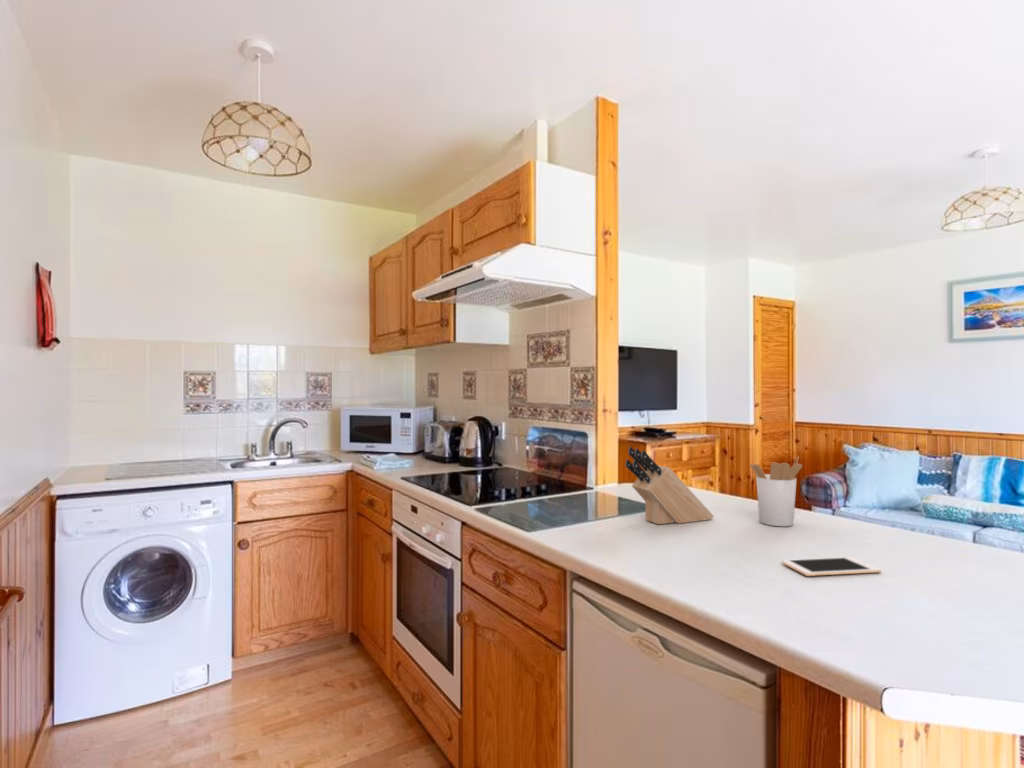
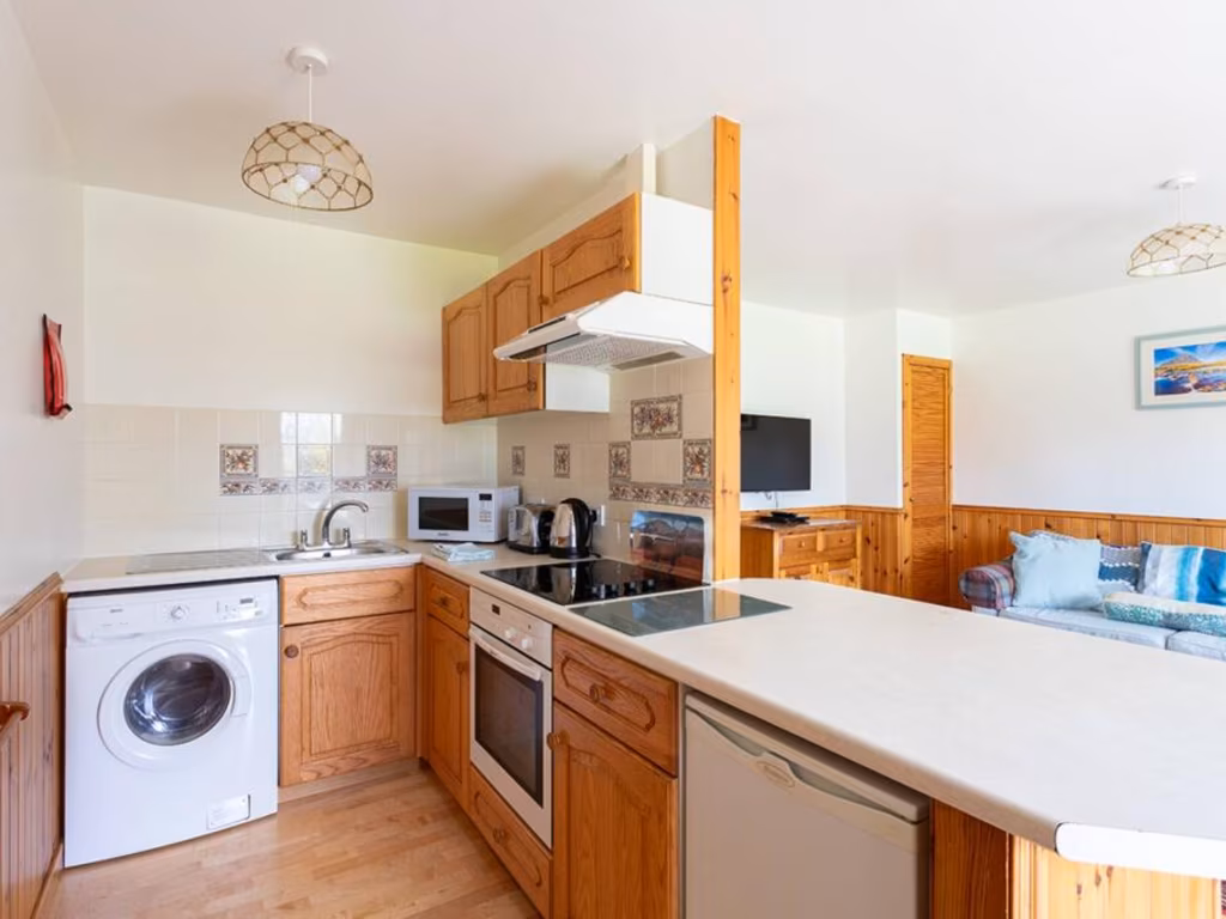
- knife block [624,445,715,525]
- cell phone [781,556,882,577]
- utensil holder [749,455,803,527]
